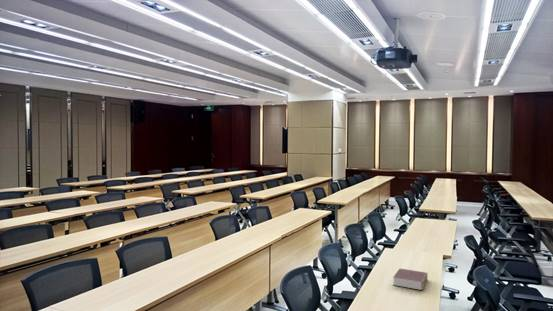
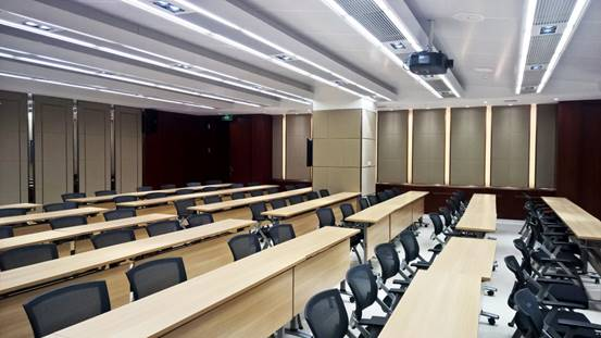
- book [392,268,429,291]
